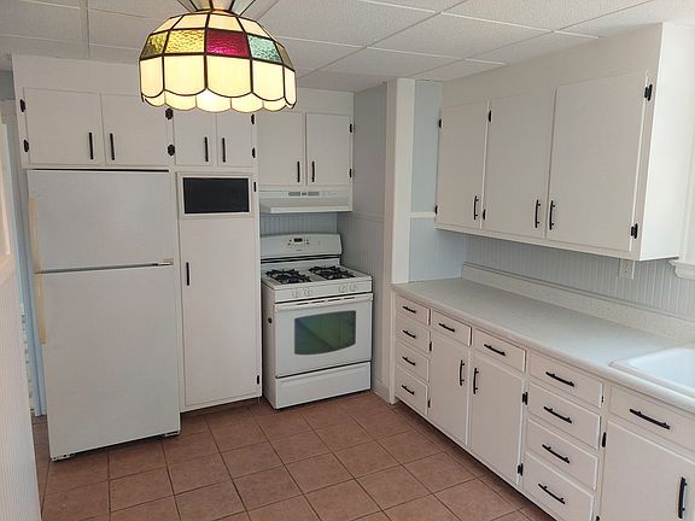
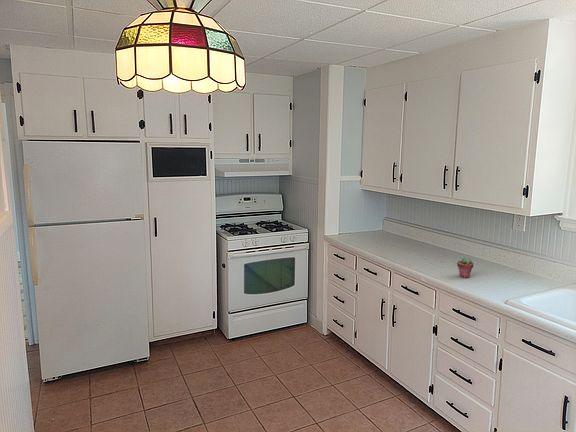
+ potted succulent [456,256,474,279]
